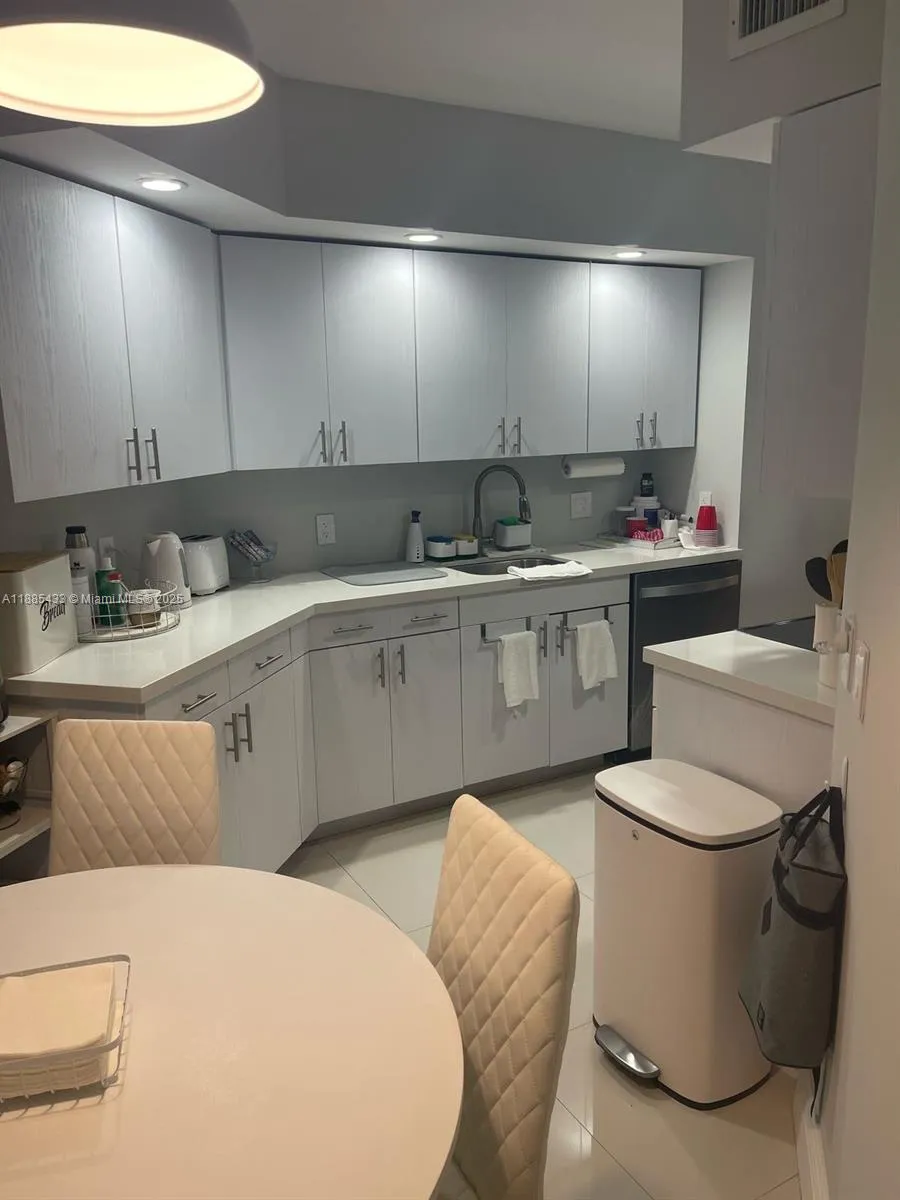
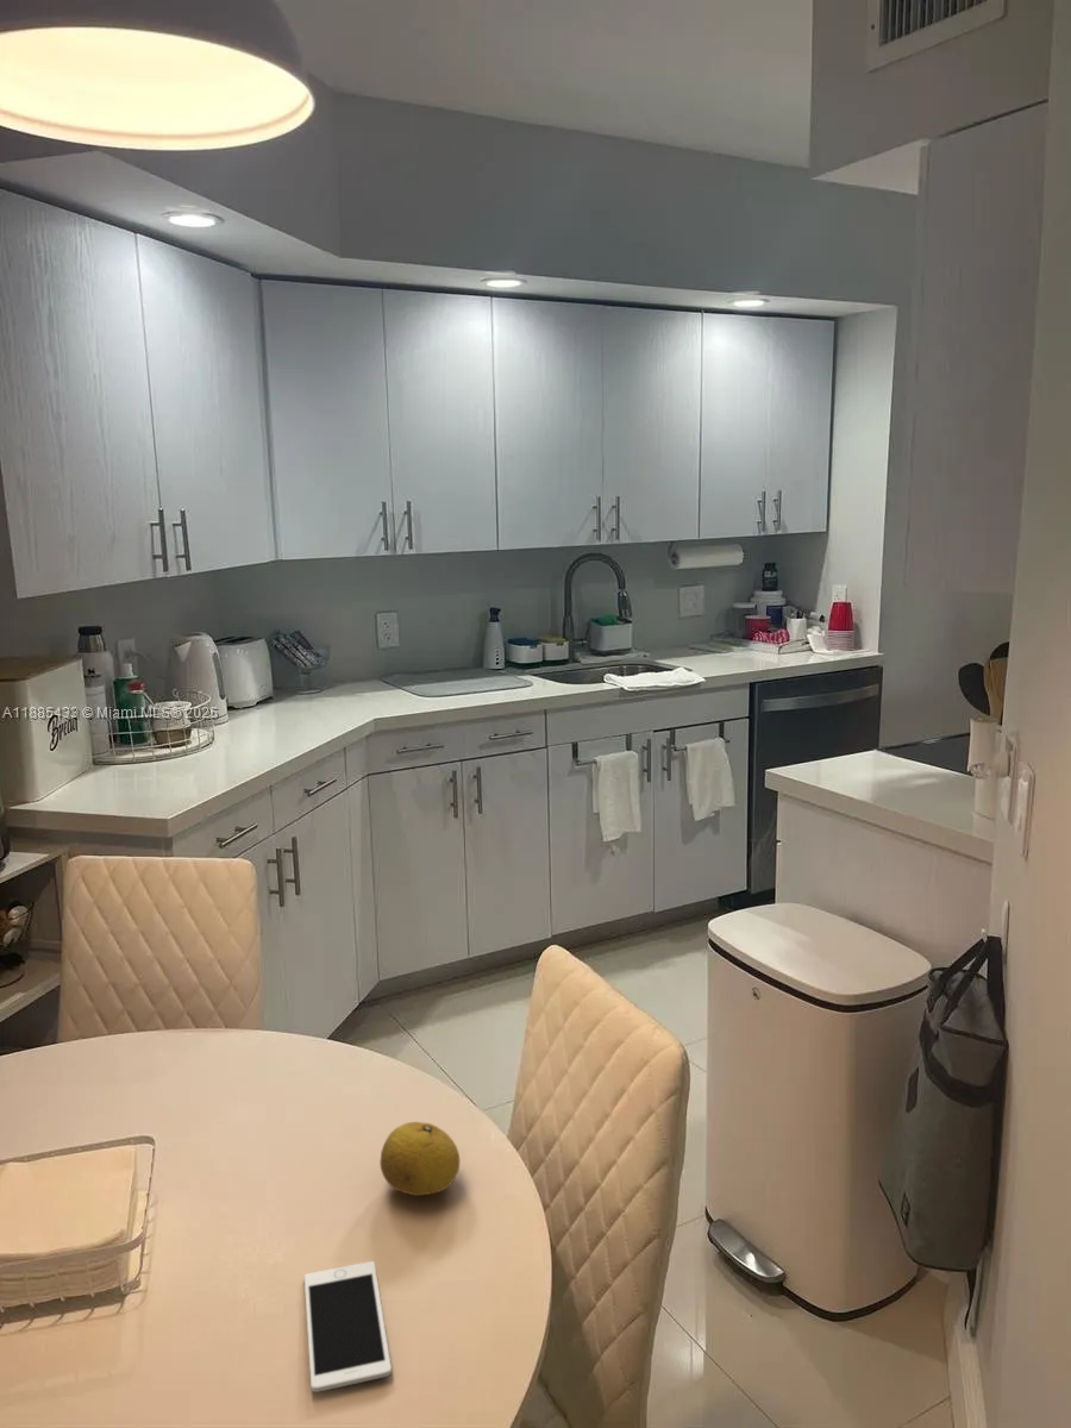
+ fruit [378,1121,461,1196]
+ cell phone [303,1260,393,1393]
